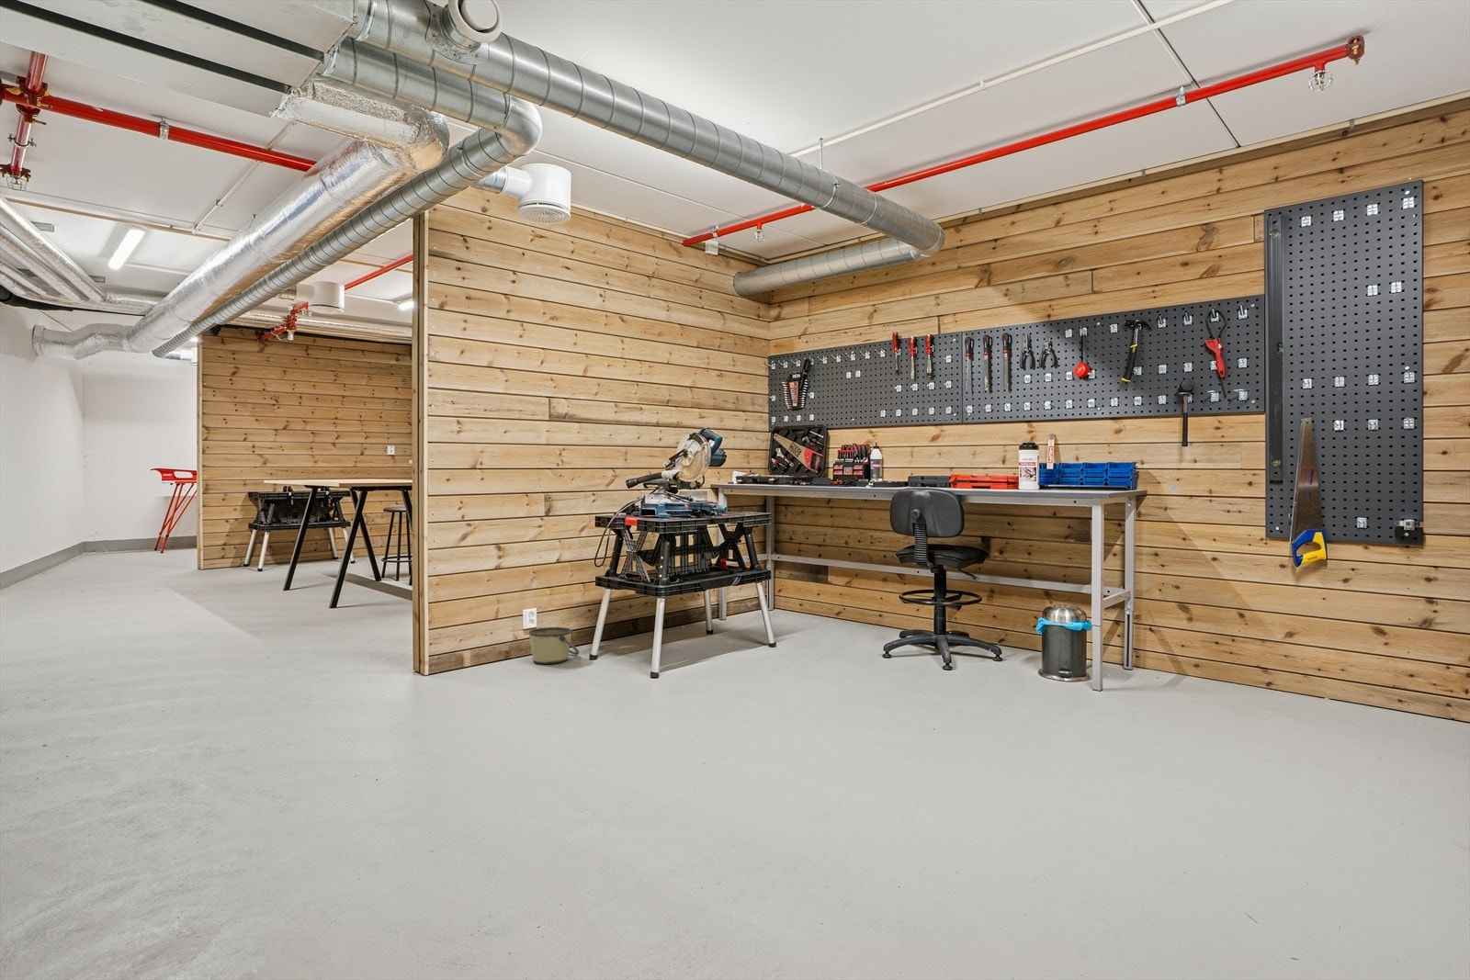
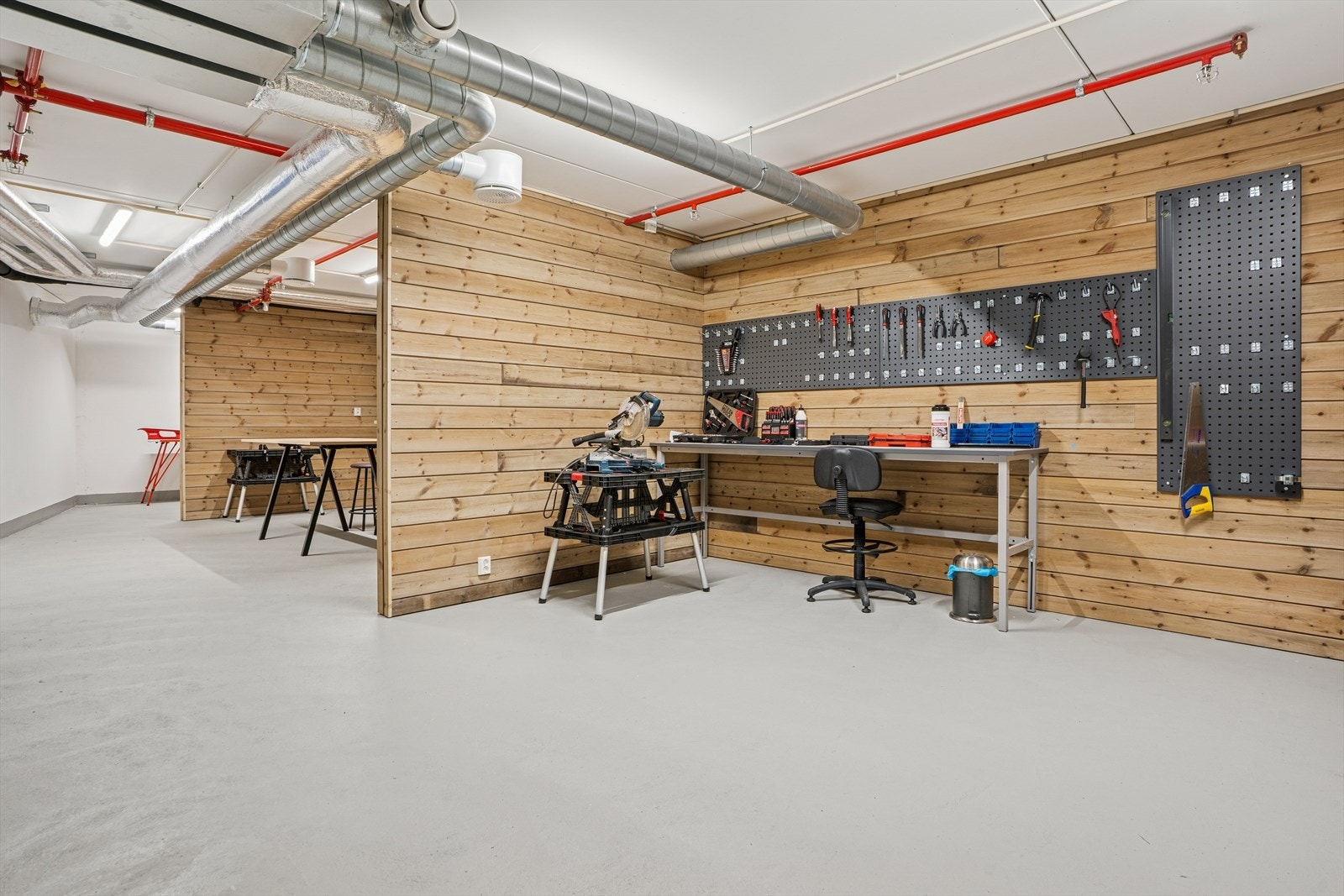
- bucket [528,627,580,665]
